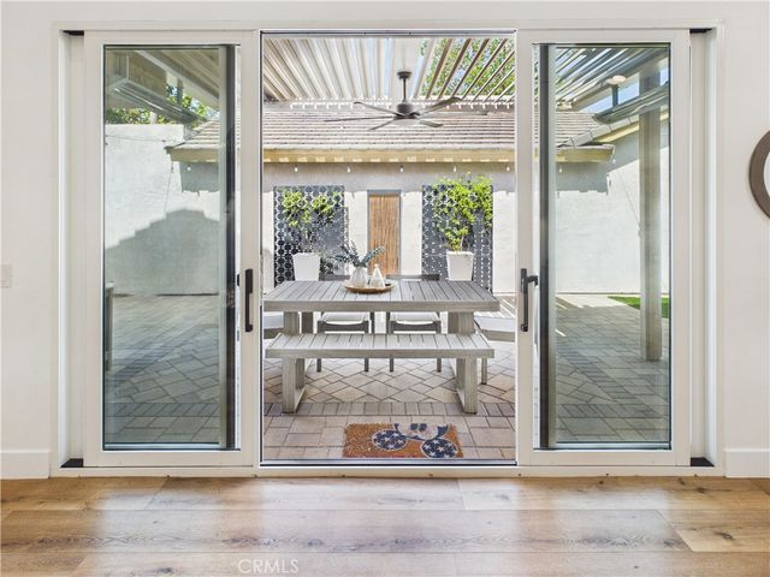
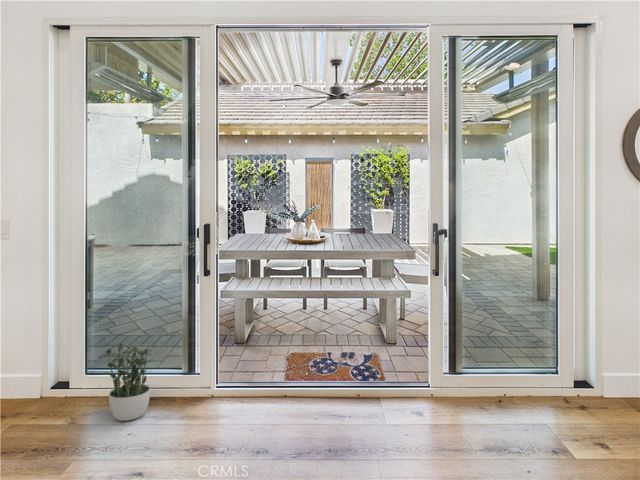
+ potted plant [97,342,156,422]
